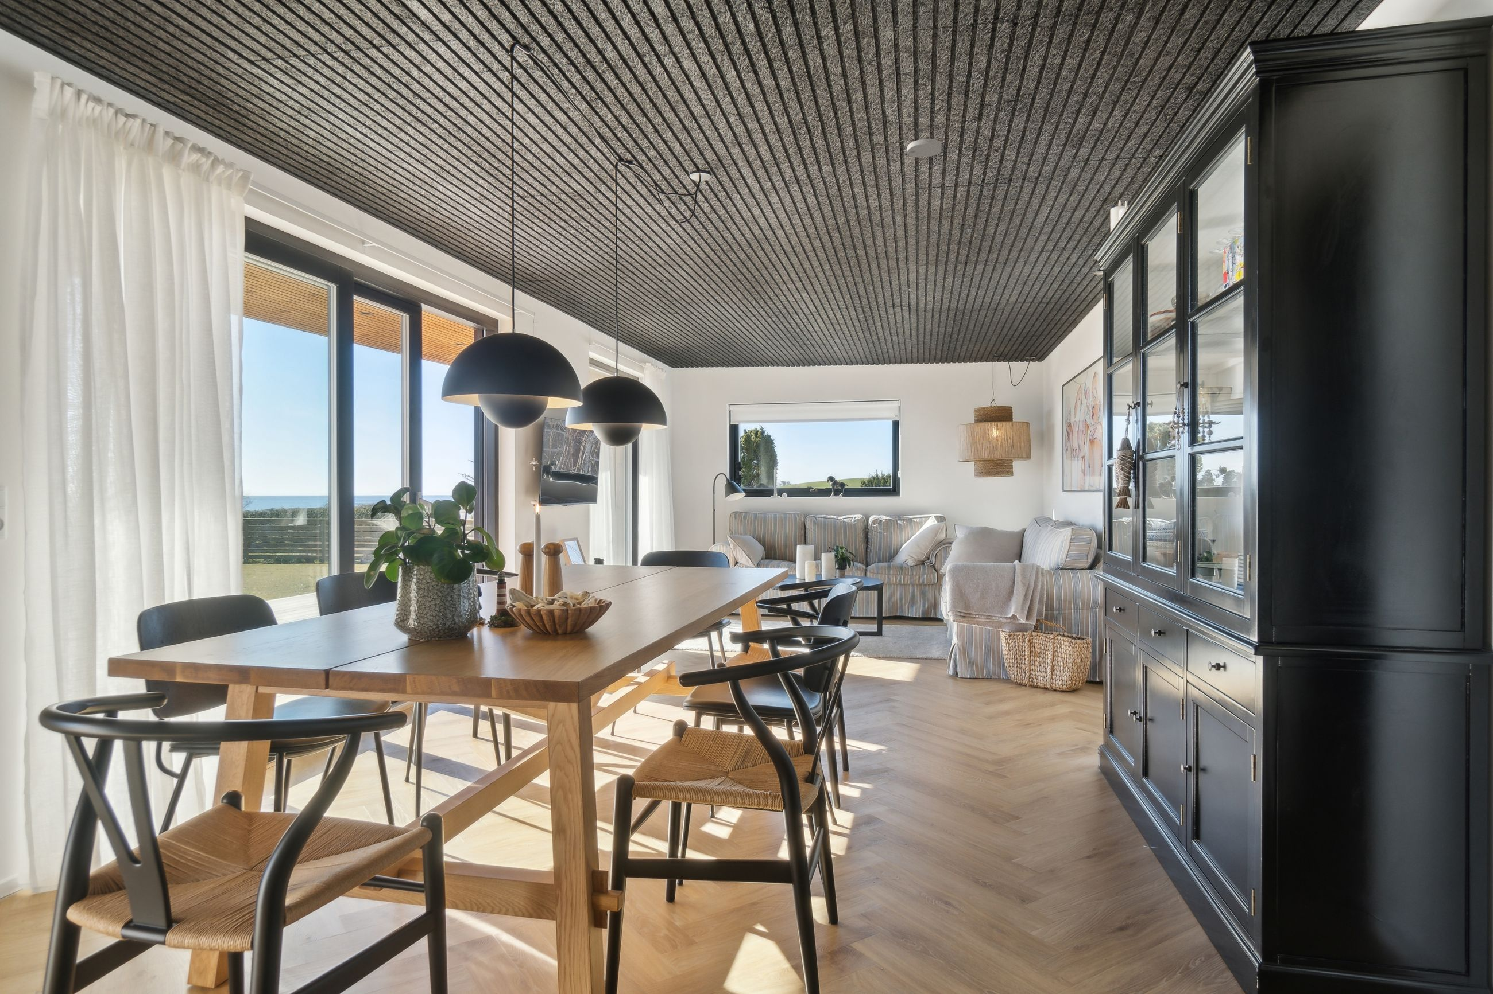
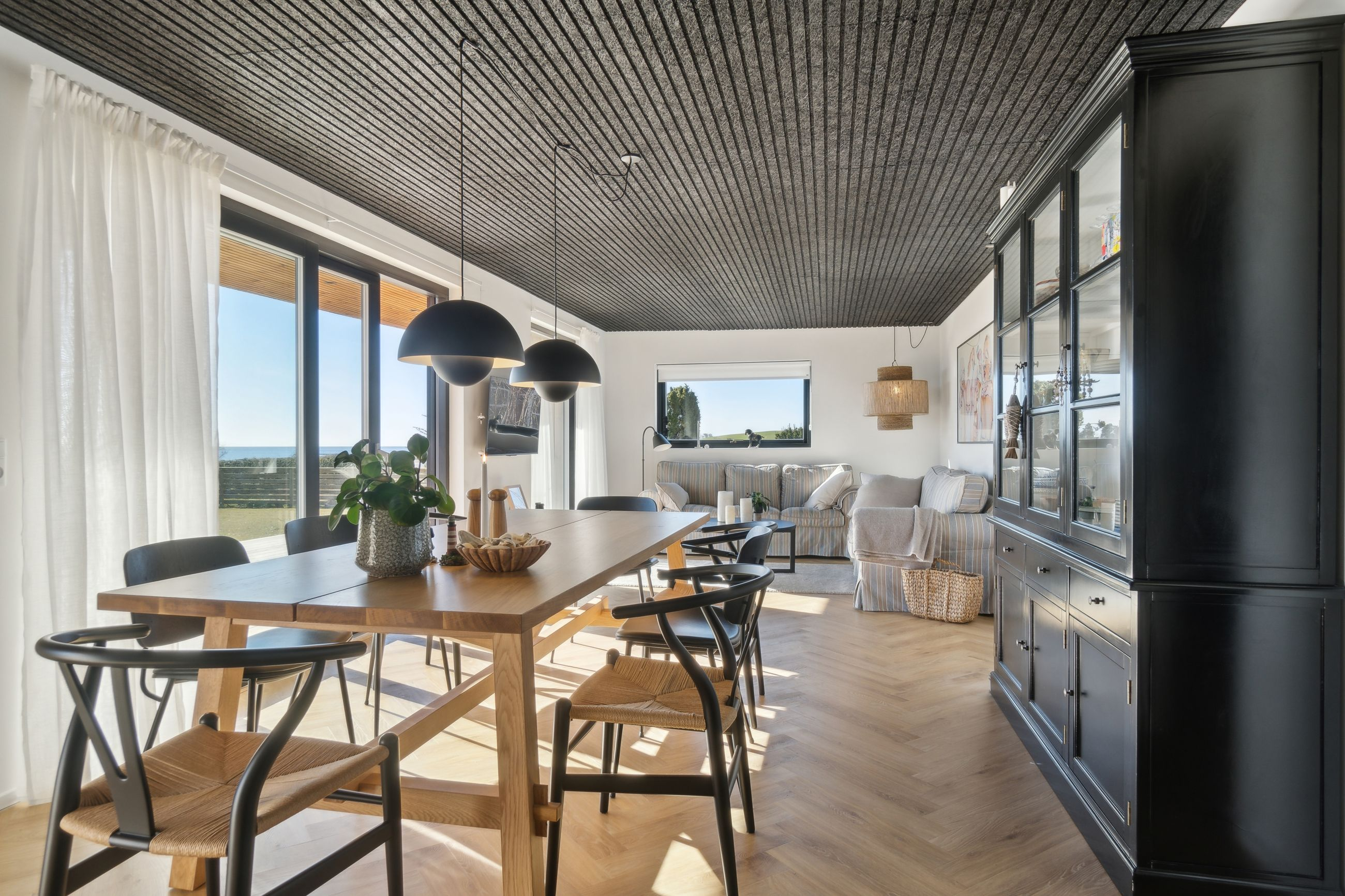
- smoke detector [907,139,941,159]
